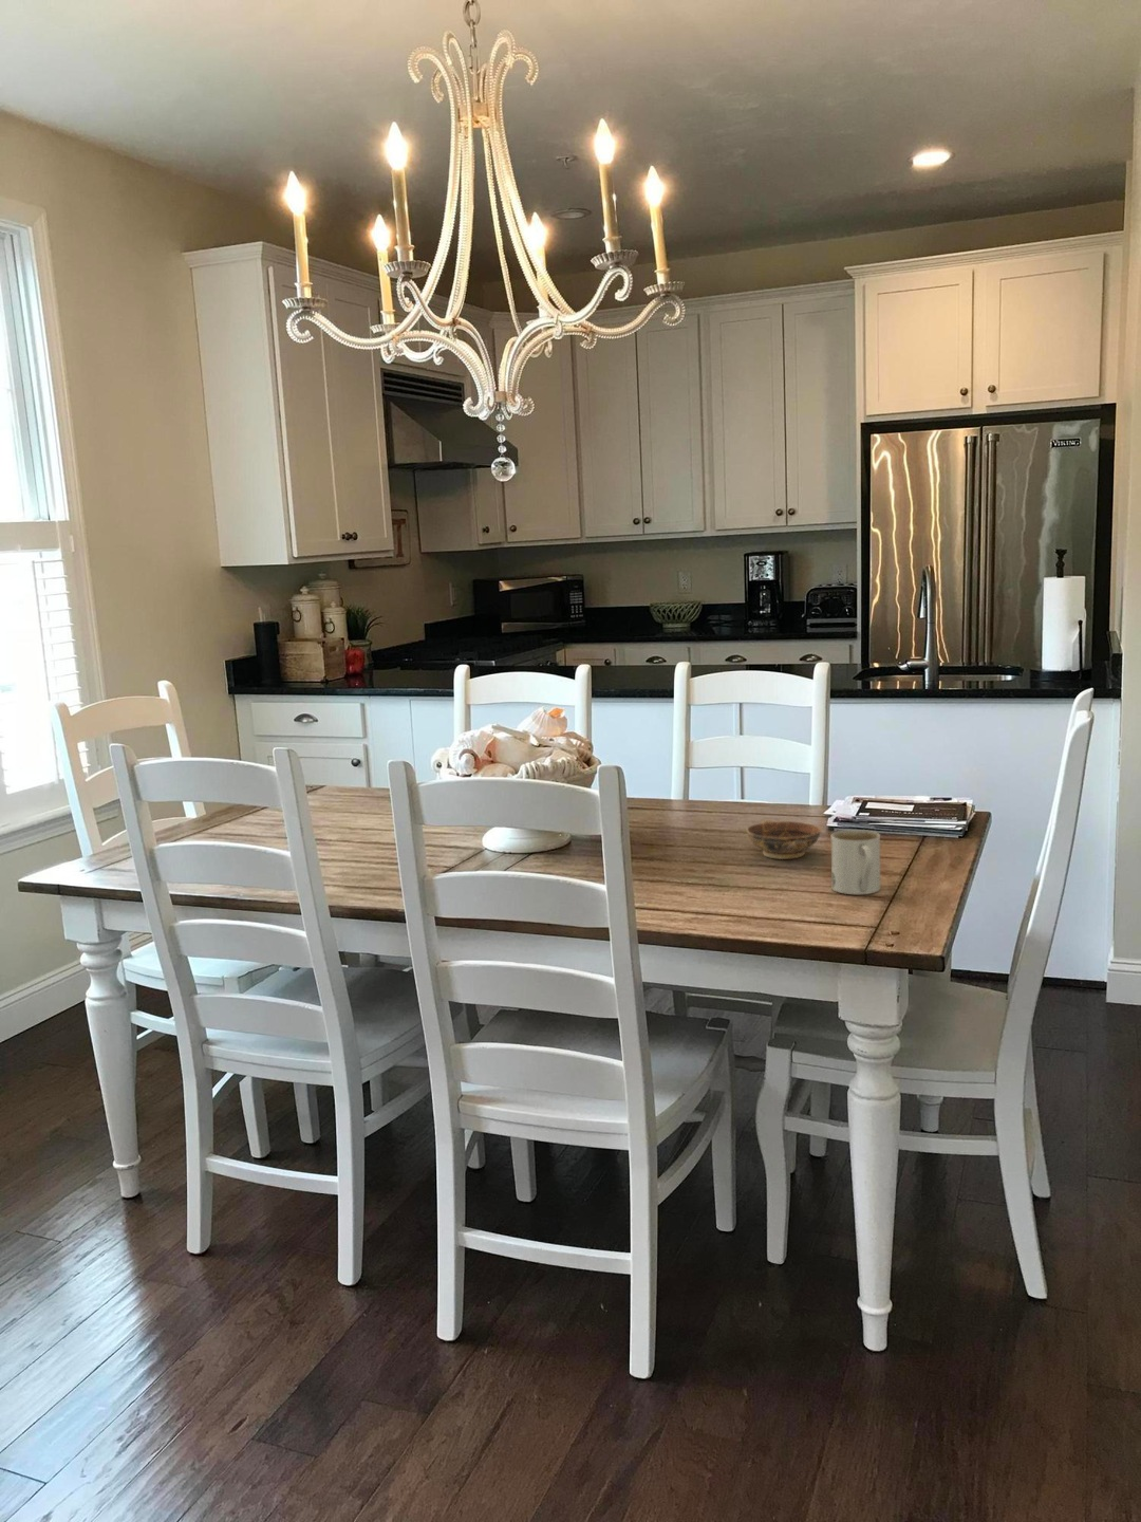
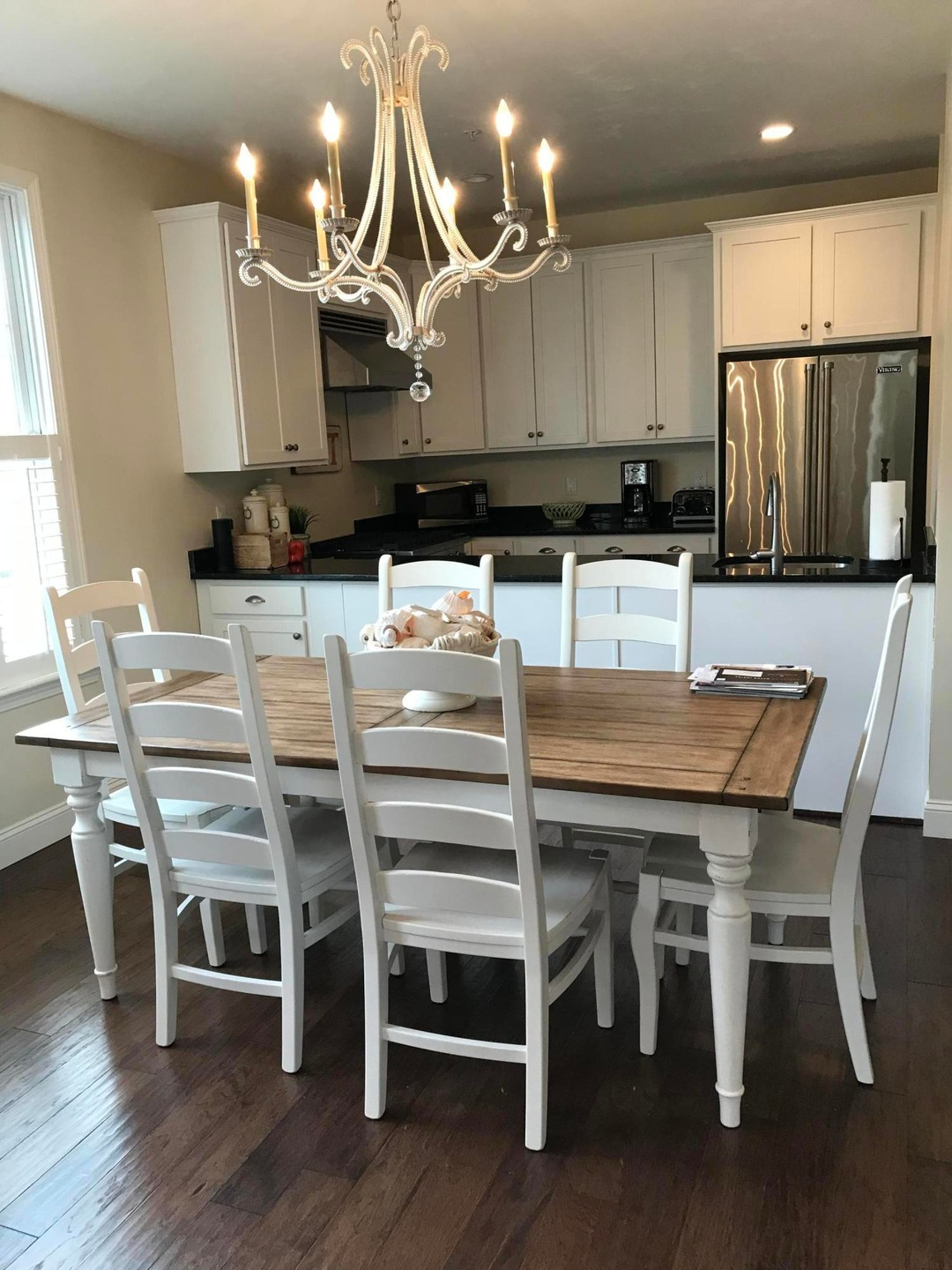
- bowl [744,820,822,860]
- mug [831,828,881,895]
